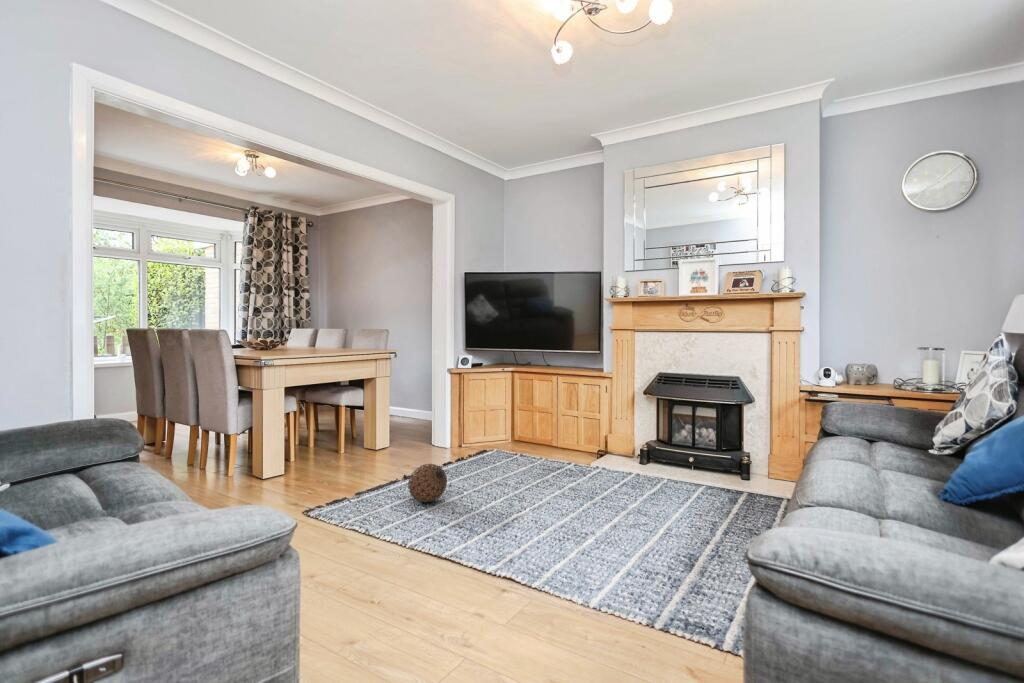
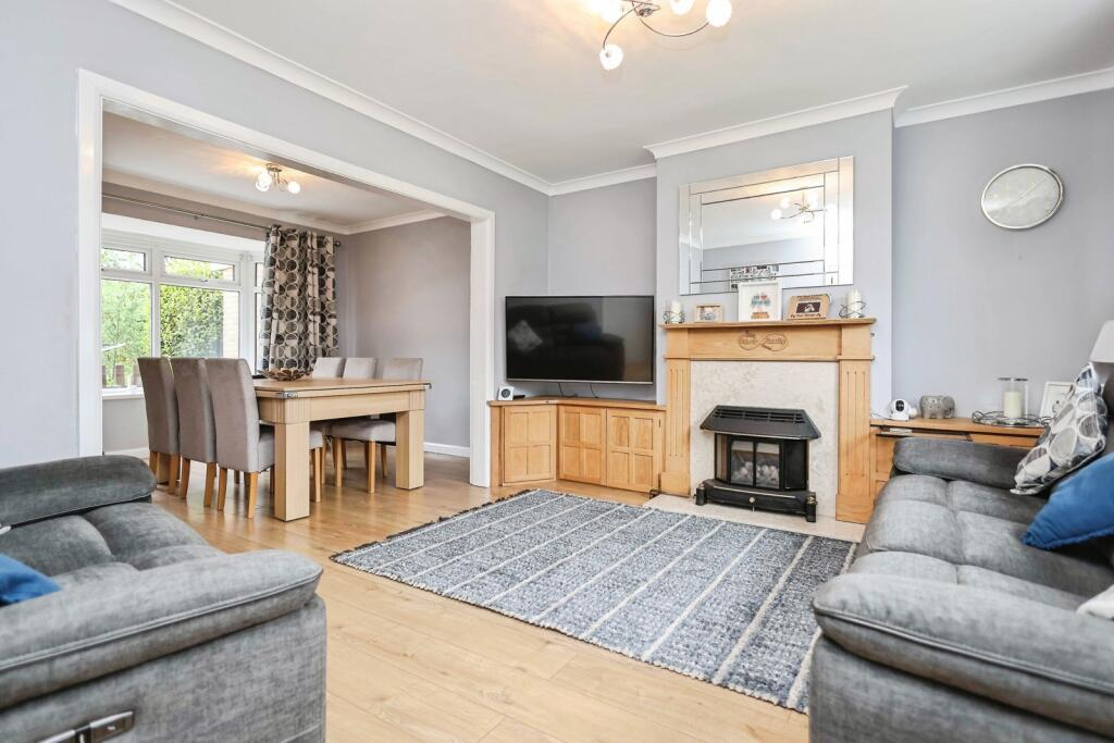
- decorative ball [407,463,448,504]
